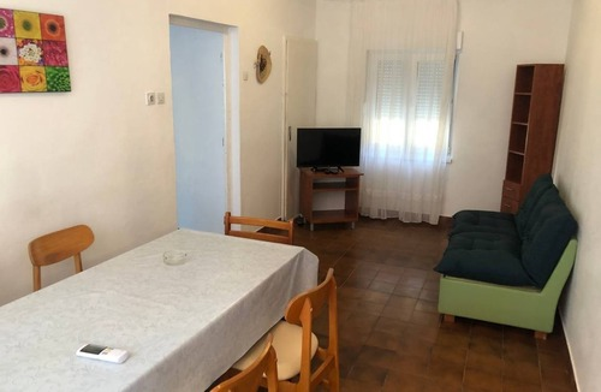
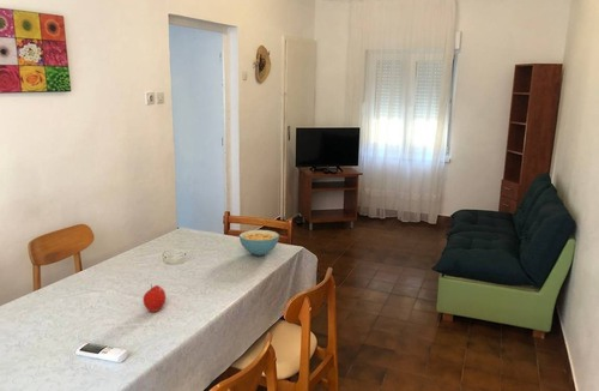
+ fruit [141,283,167,313]
+ cereal bowl [238,229,280,257]
